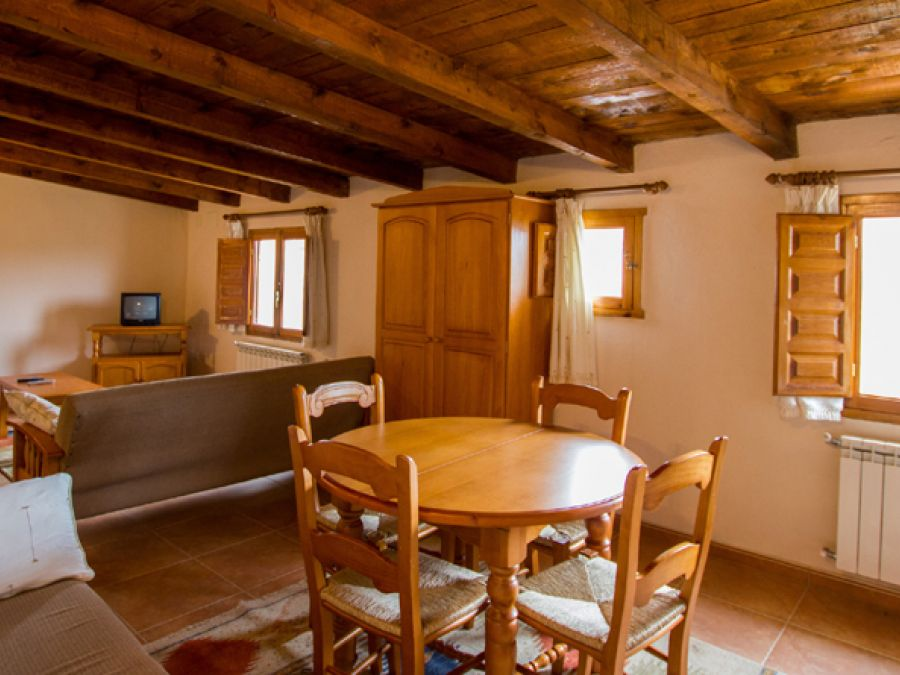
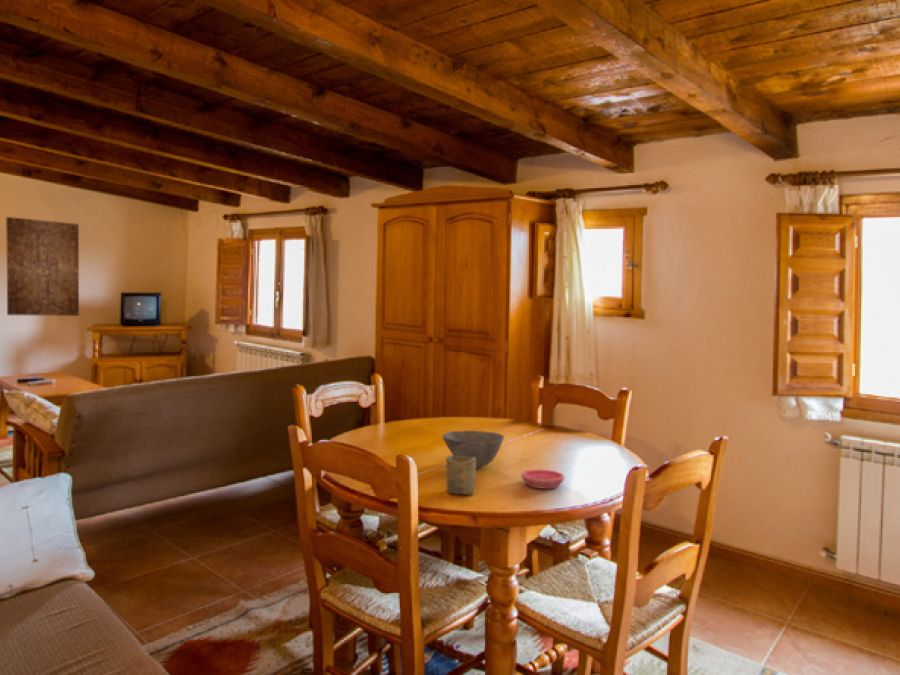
+ cup [445,455,477,496]
+ wall art [5,216,80,317]
+ saucer [520,469,566,490]
+ bowl [441,430,505,469]
